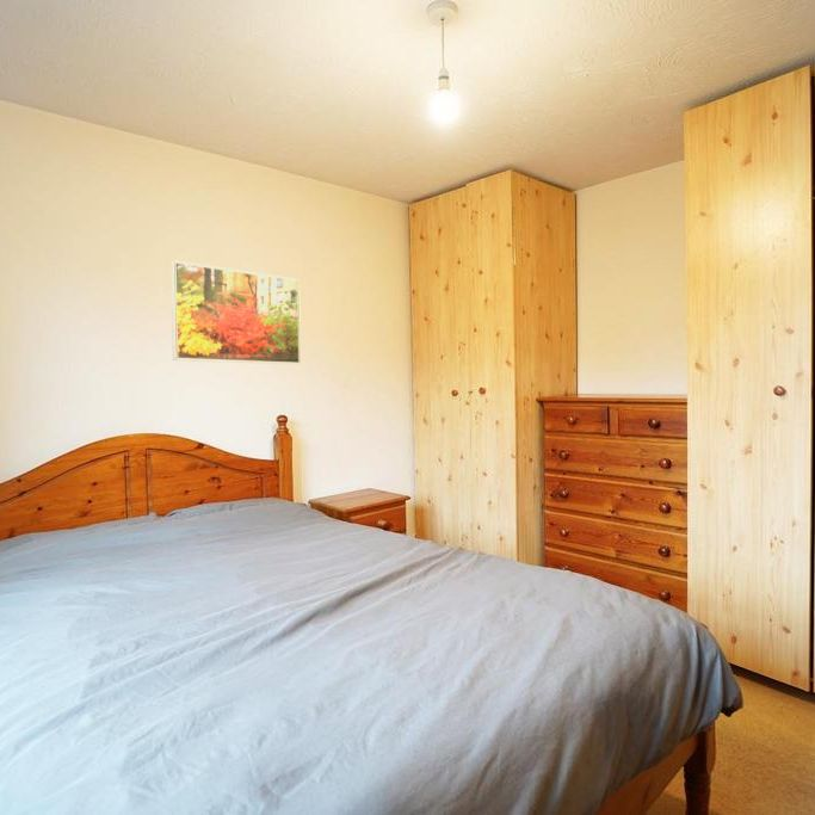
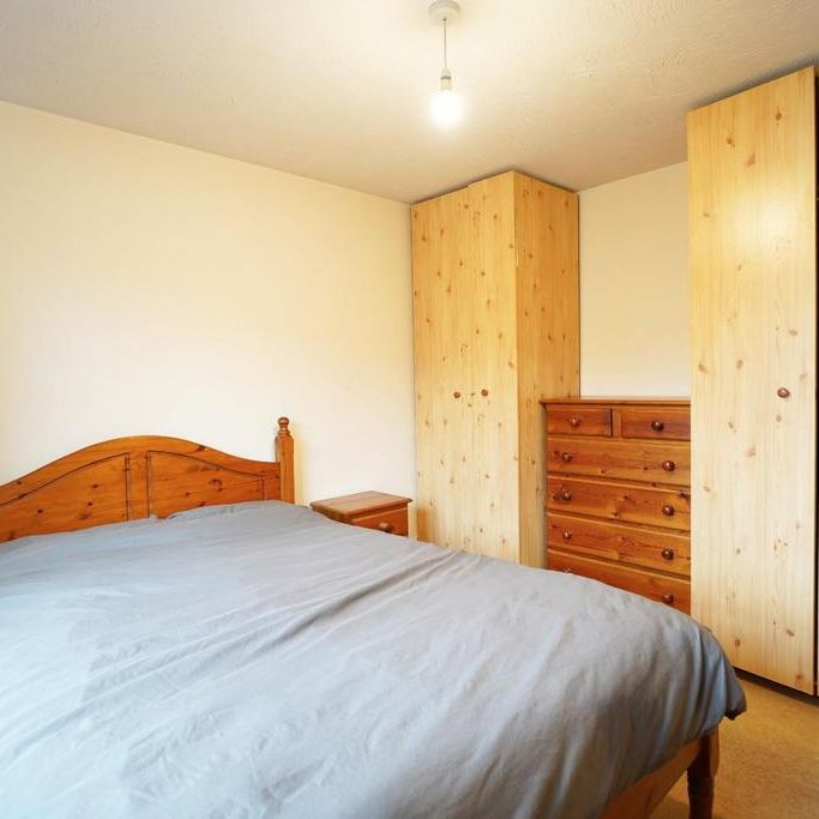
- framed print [169,259,302,365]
